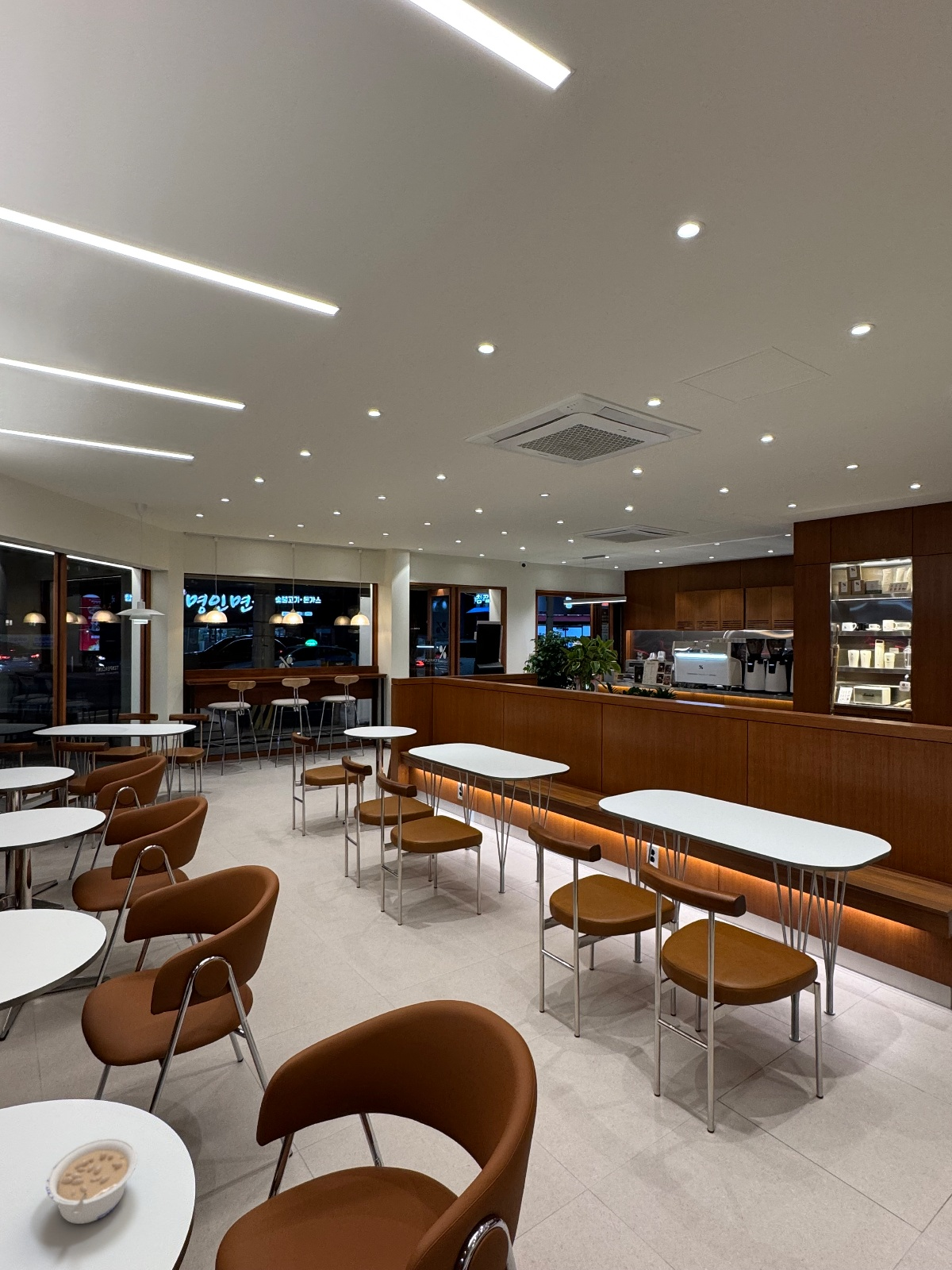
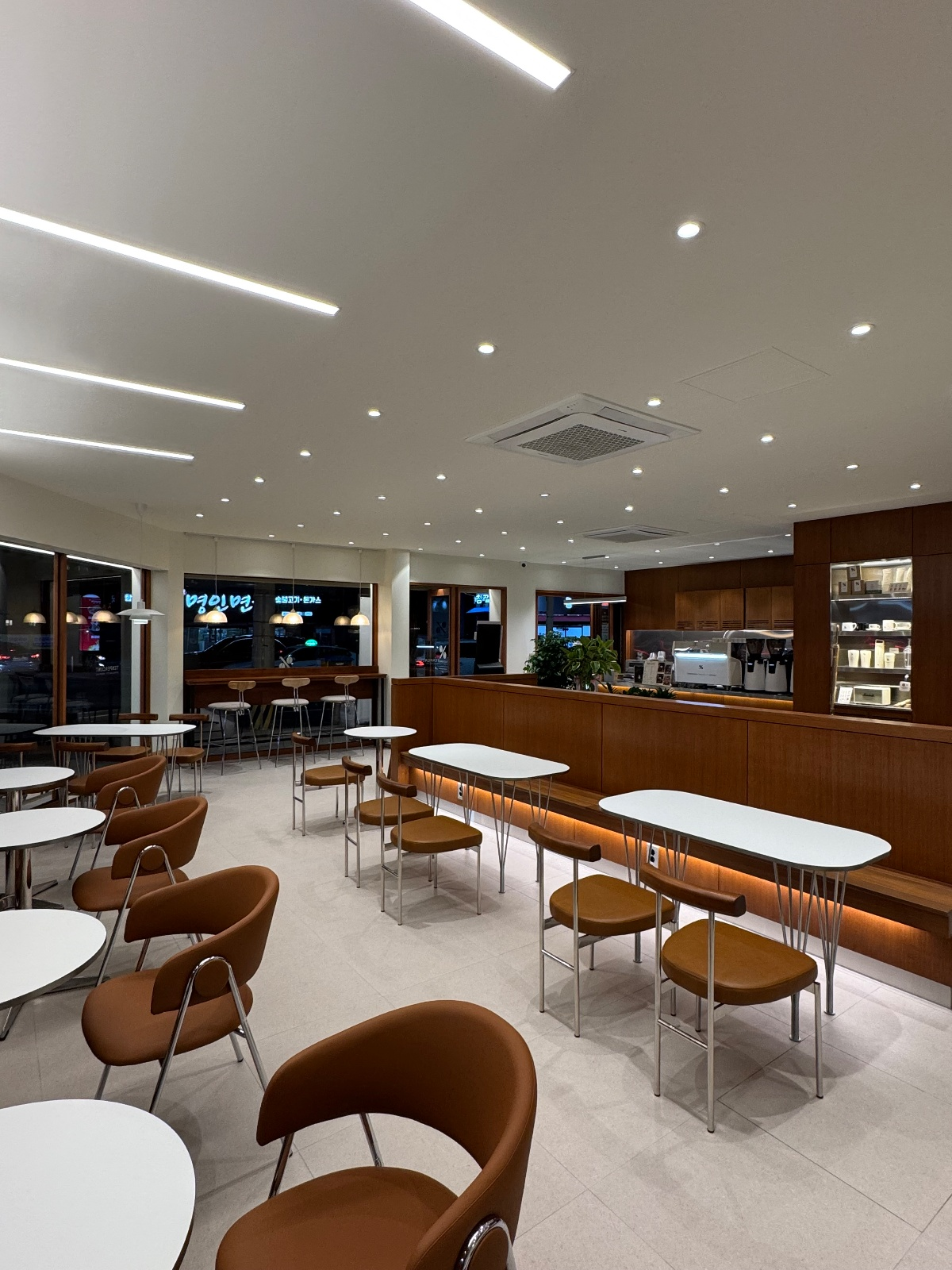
- legume [45,1137,138,1225]
